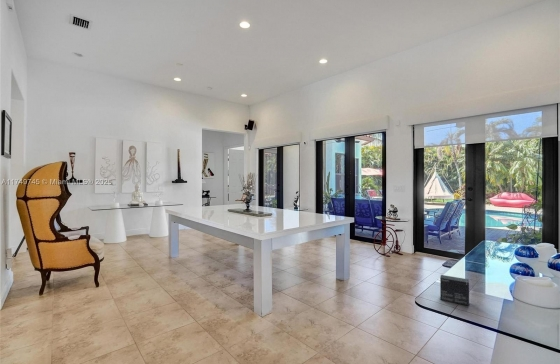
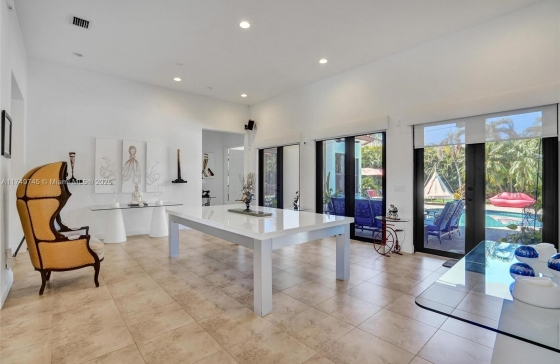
- small box [439,274,470,307]
